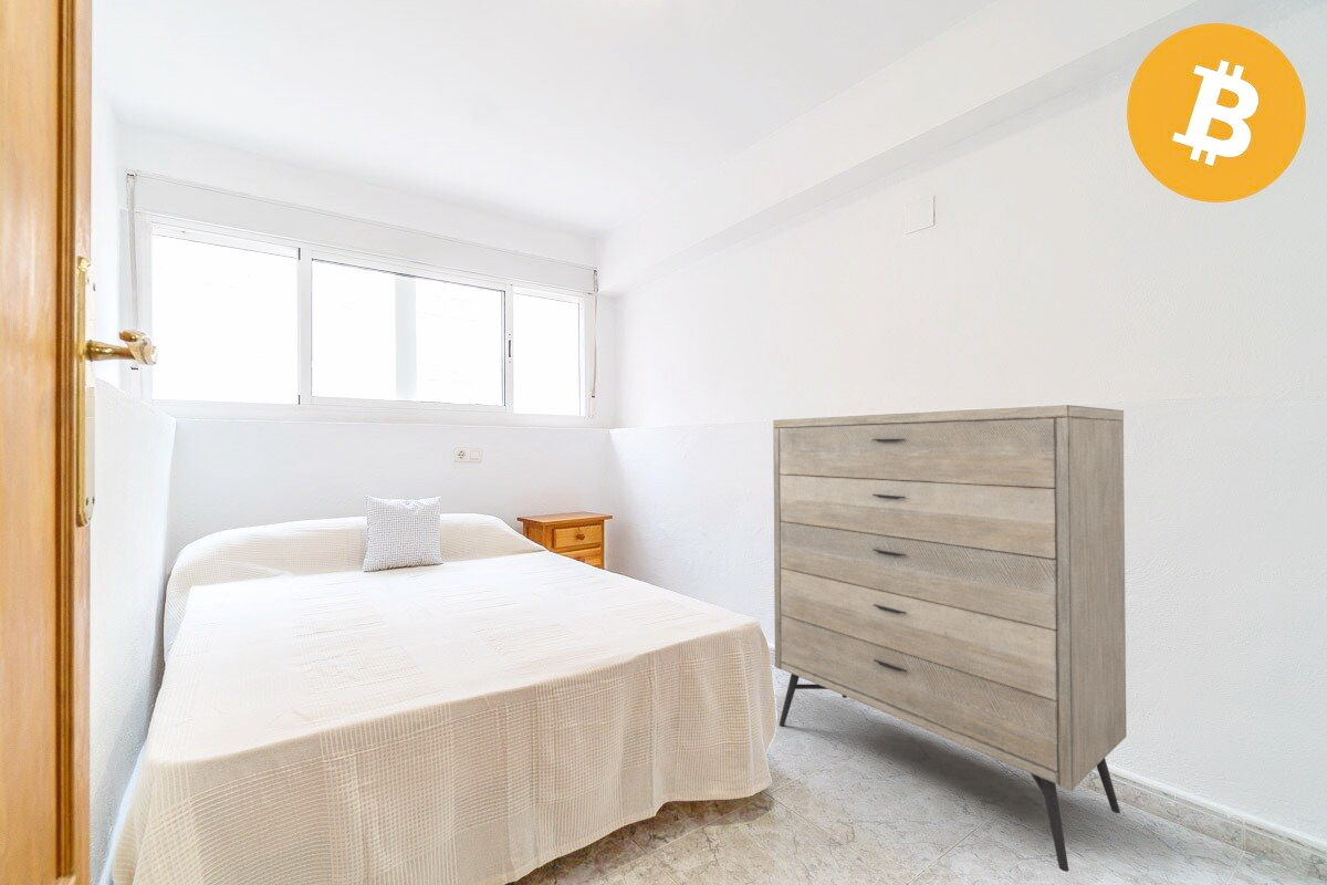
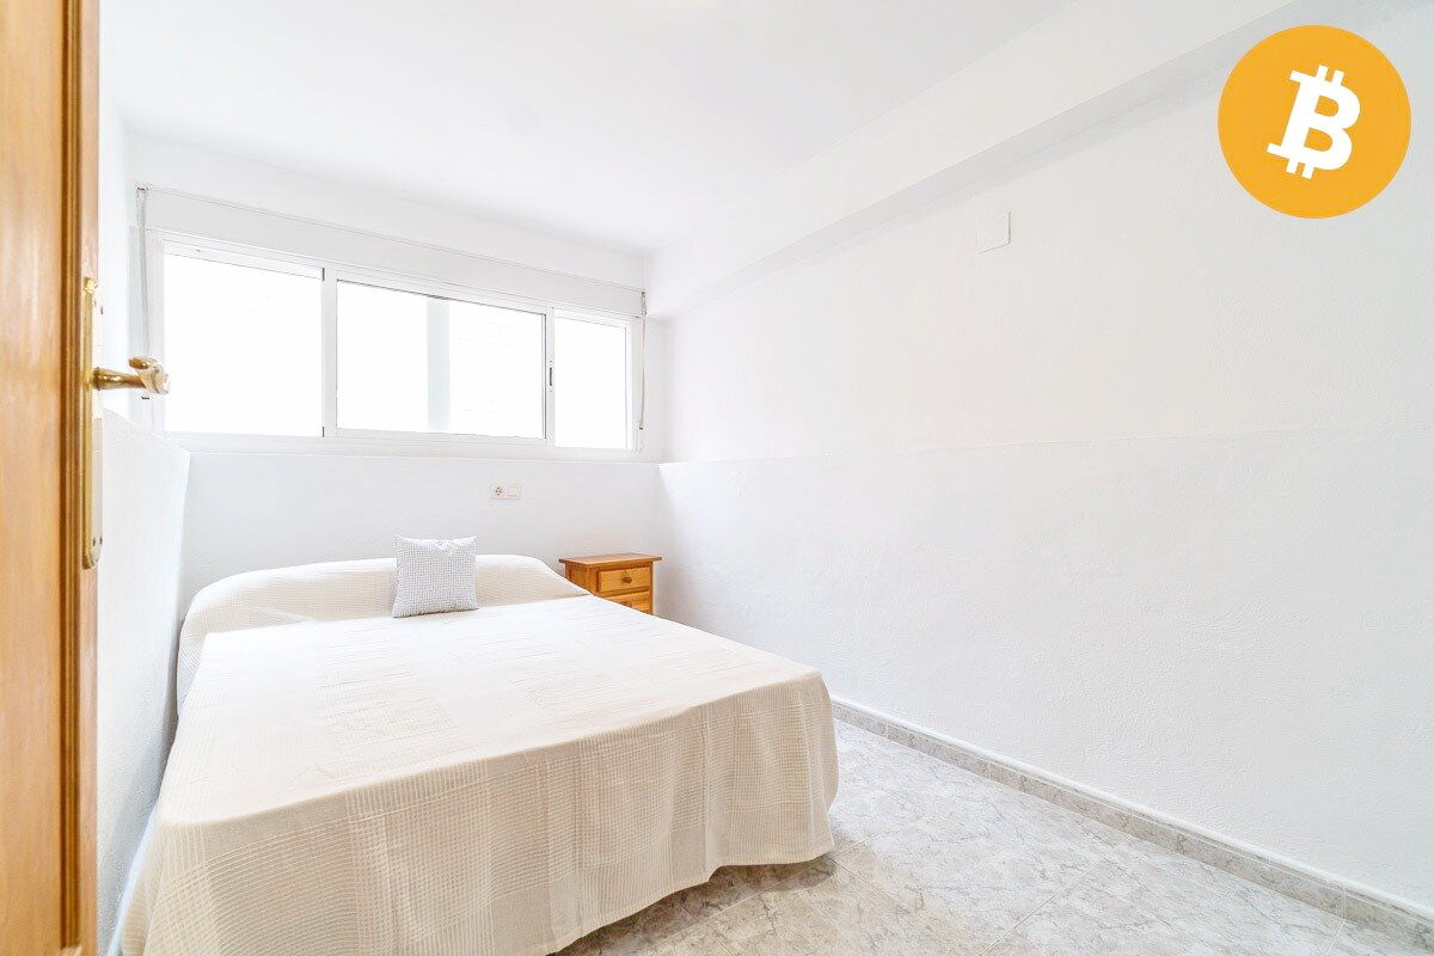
- dresser [772,404,1128,873]
